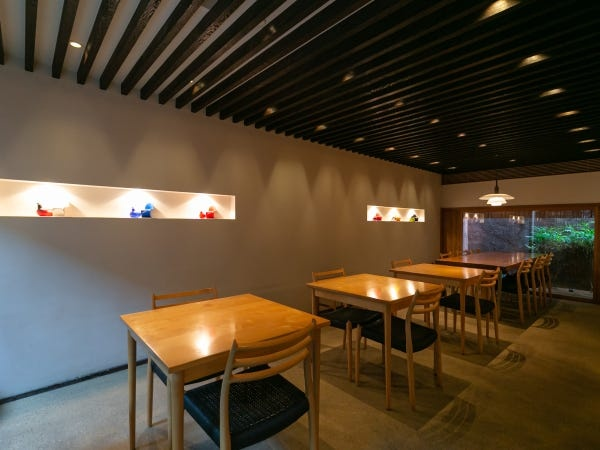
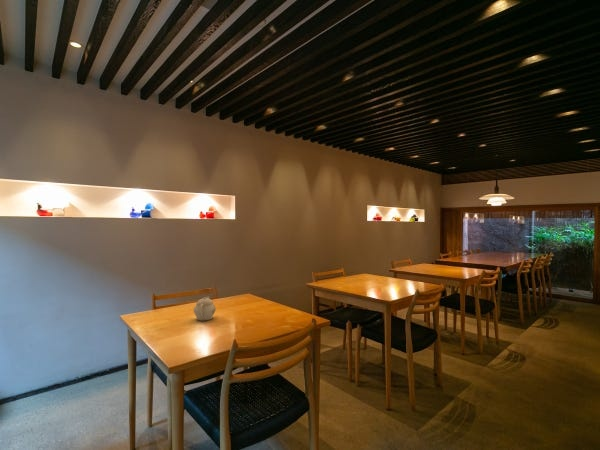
+ teapot [193,295,217,321]
